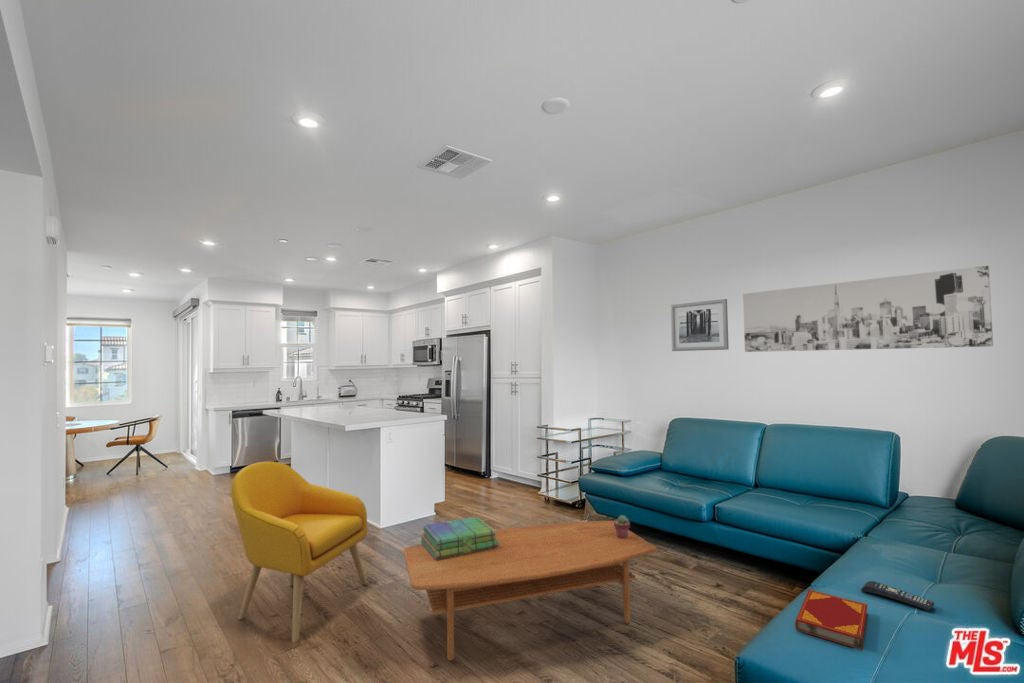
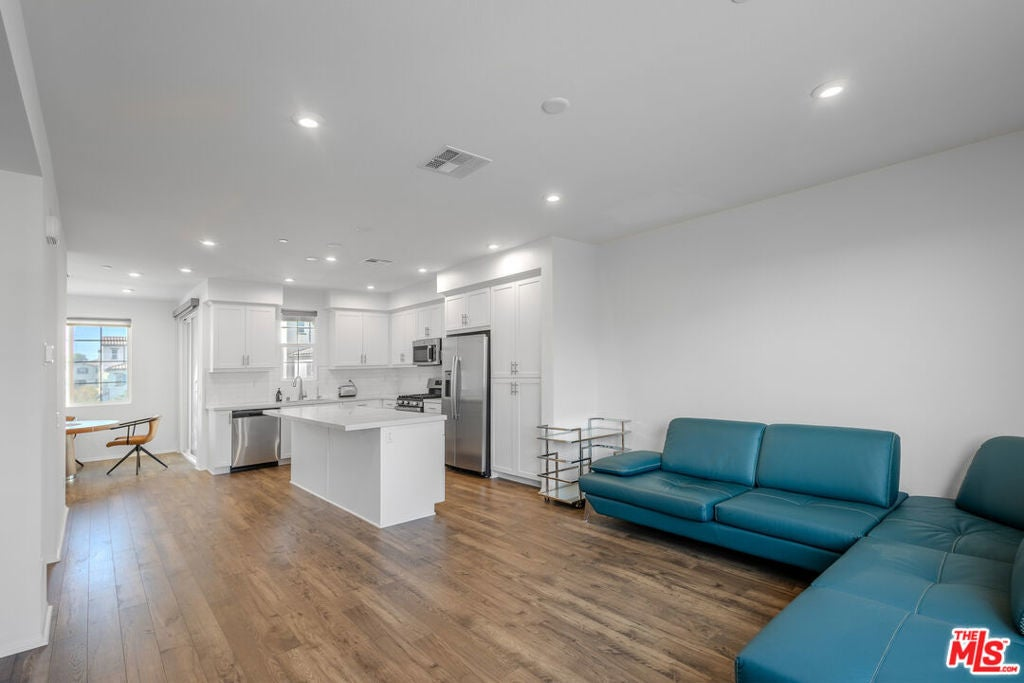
- potted succulent [613,514,631,539]
- remote control [860,580,935,611]
- stack of books [419,516,498,560]
- wall art [742,265,994,353]
- hardback book [794,589,869,651]
- coffee table [402,520,657,662]
- armchair [230,461,368,643]
- wall art [670,298,730,352]
